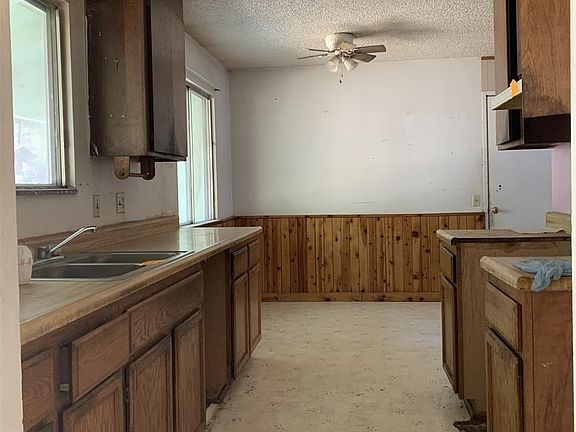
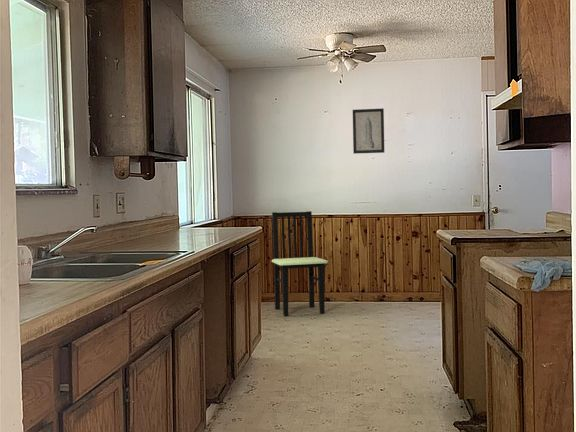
+ dining chair [271,210,329,317]
+ wall art [352,107,385,155]
